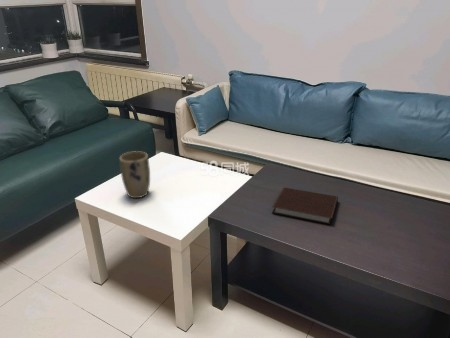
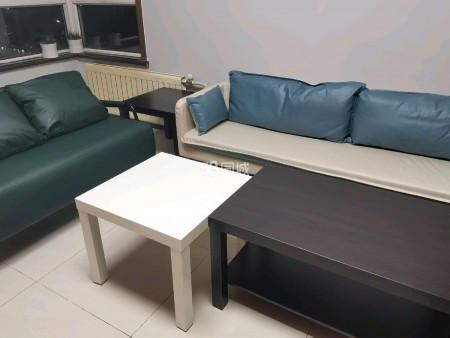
- notebook [271,186,339,226]
- plant pot [119,150,151,199]
